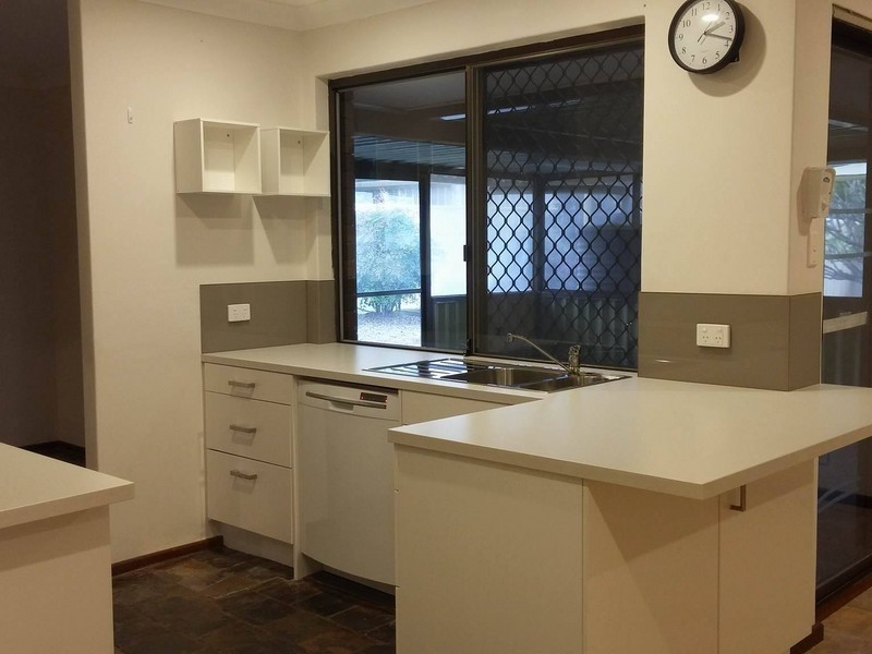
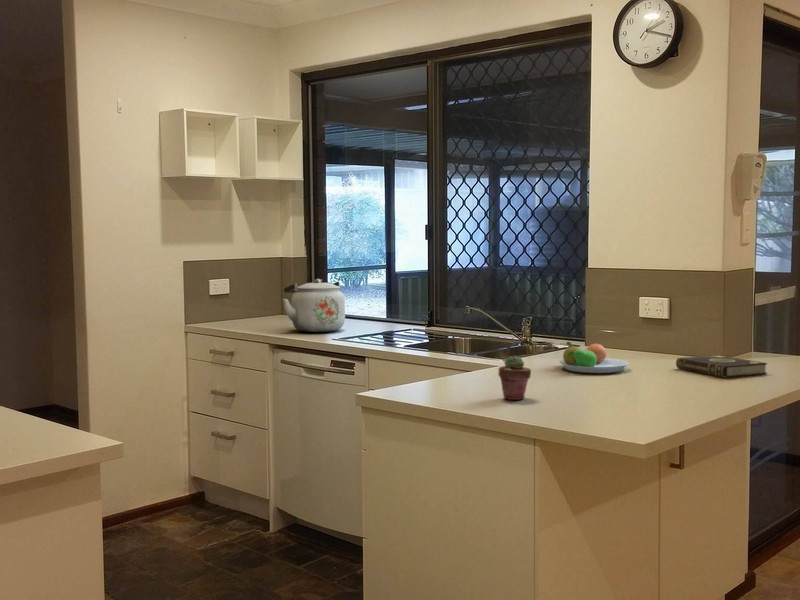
+ potted succulent [497,354,532,401]
+ fruit bowl [558,341,630,374]
+ book [675,354,768,378]
+ kettle [282,278,346,333]
